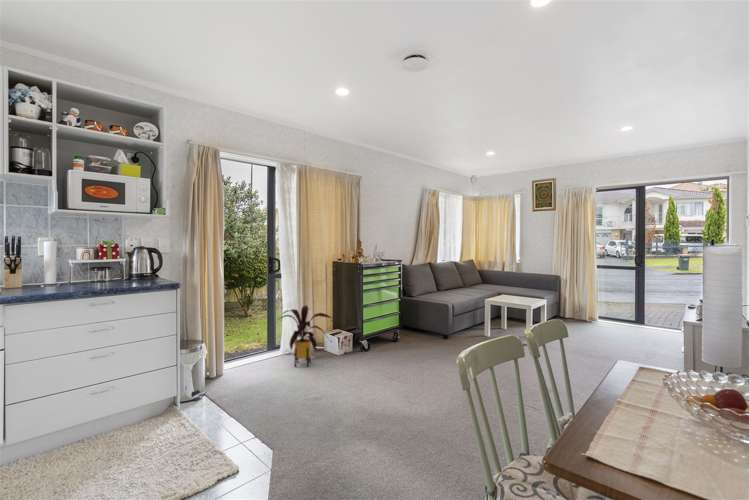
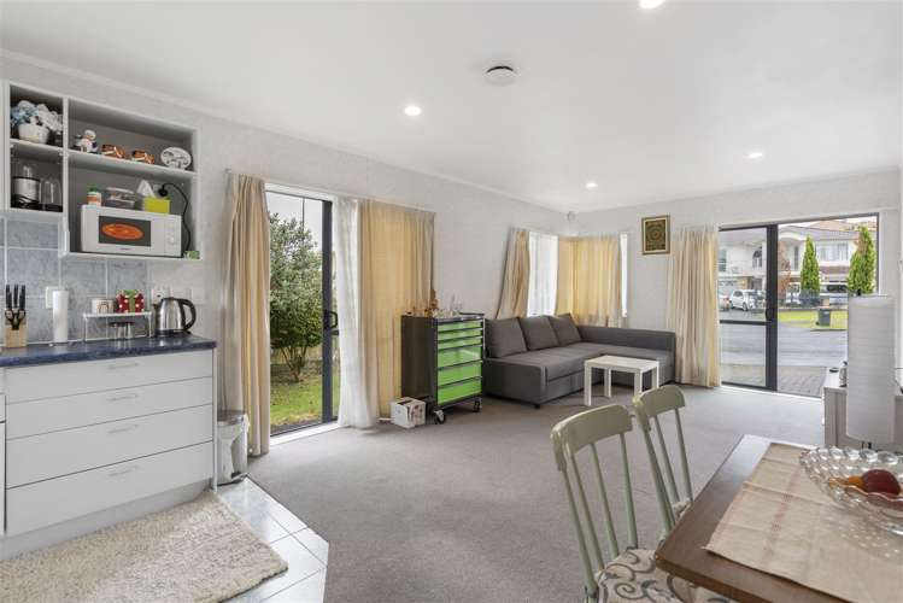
- house plant [278,304,332,368]
